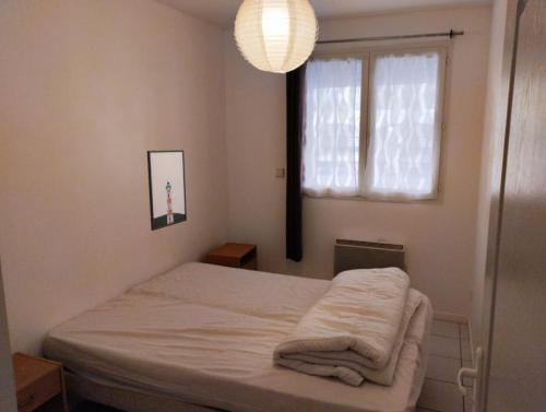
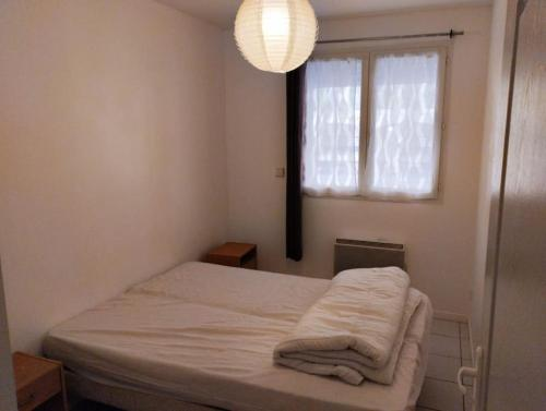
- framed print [146,149,188,232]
